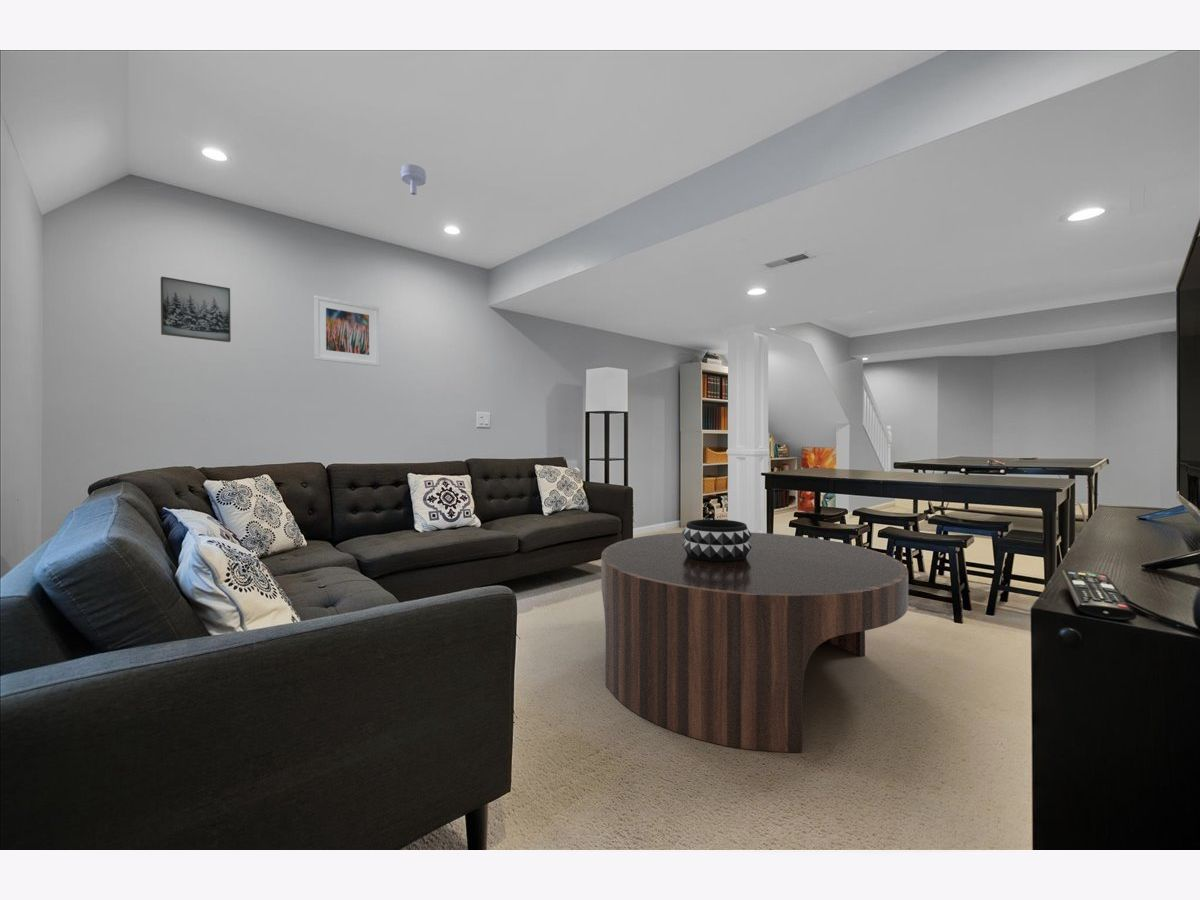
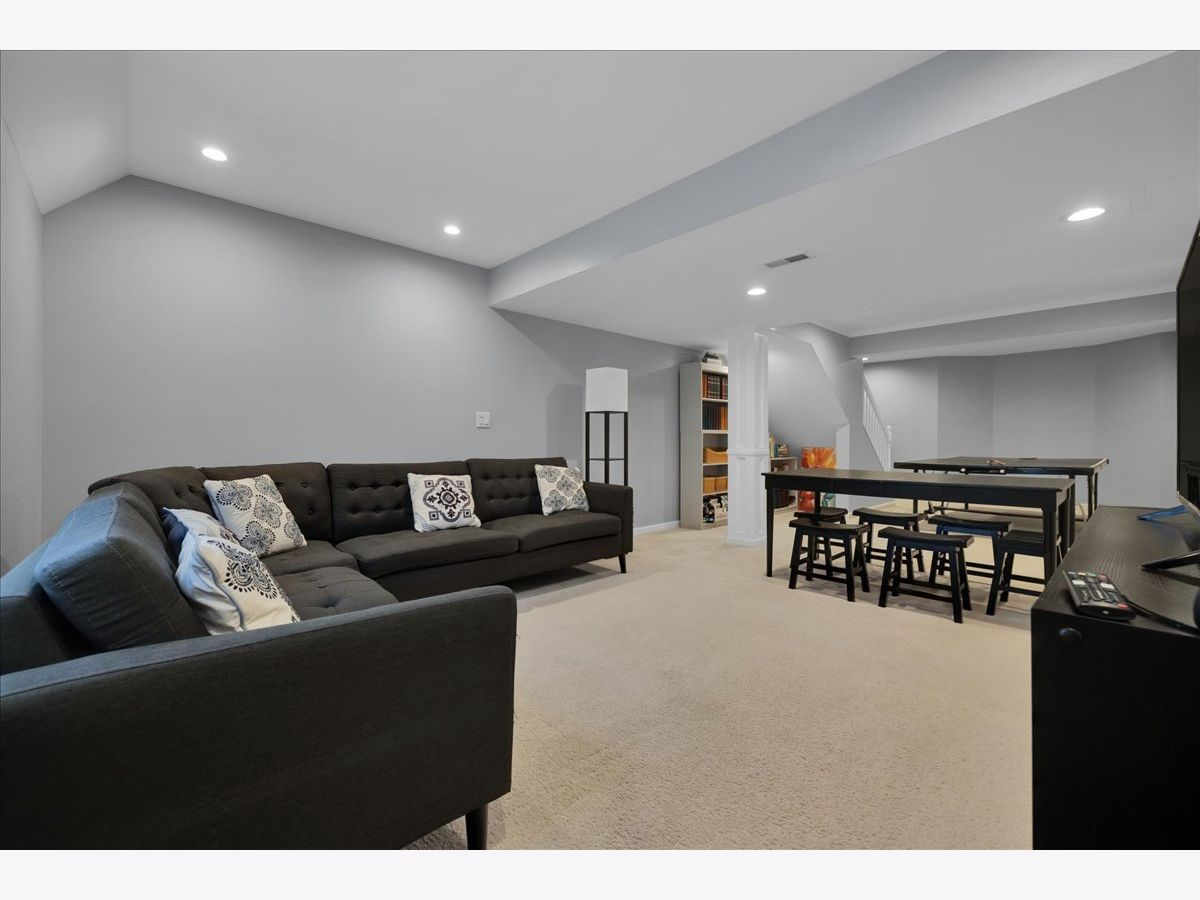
- decorative bowl [681,518,752,562]
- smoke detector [400,163,427,196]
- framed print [313,294,380,367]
- coffee table [600,531,909,754]
- wall art [160,276,232,343]
